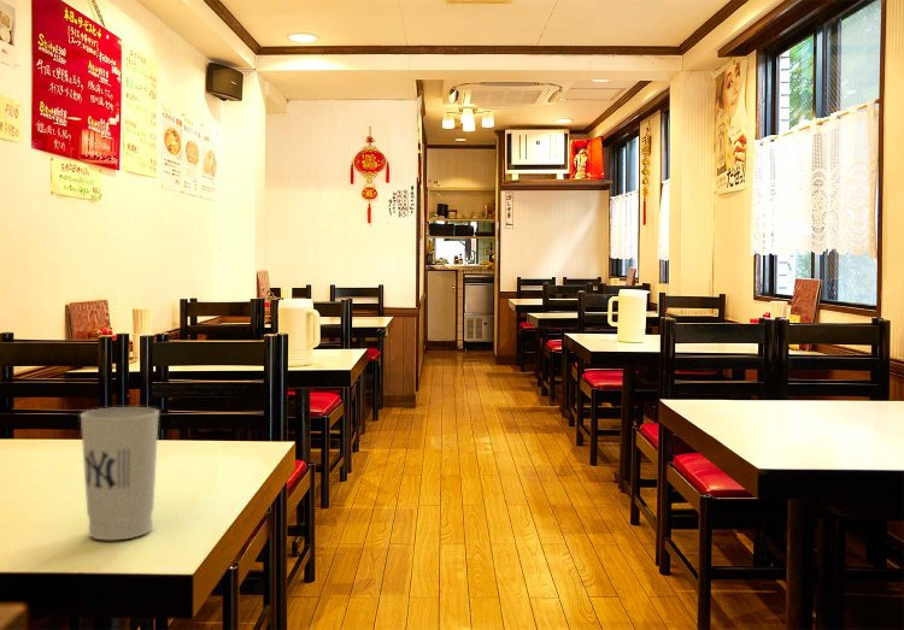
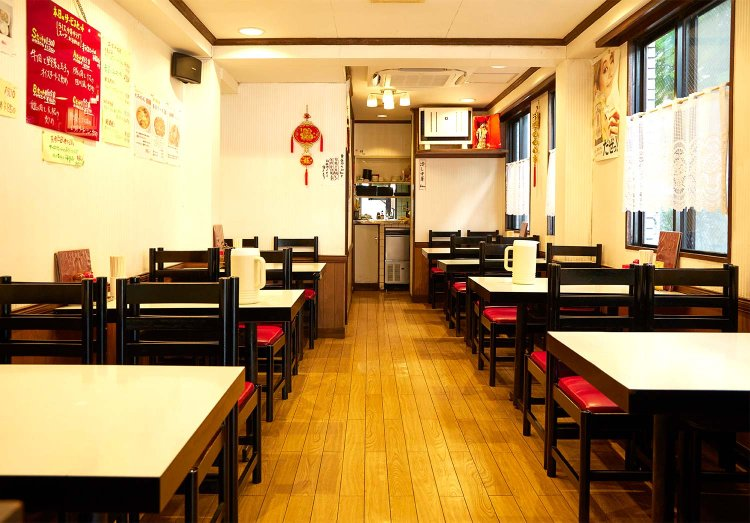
- cup [78,406,160,541]
